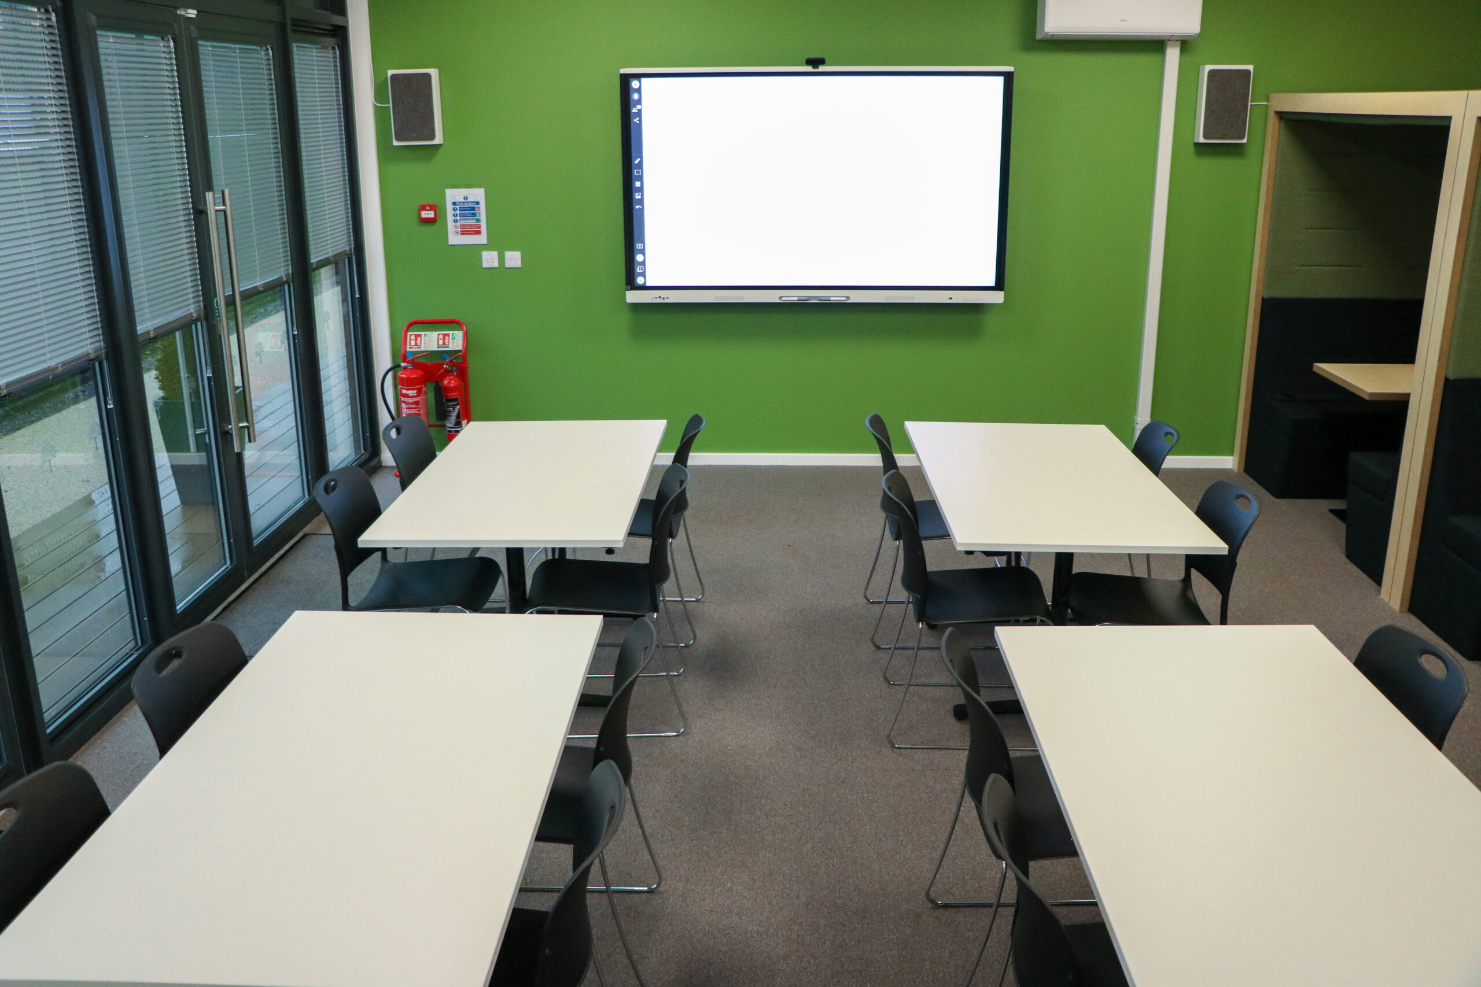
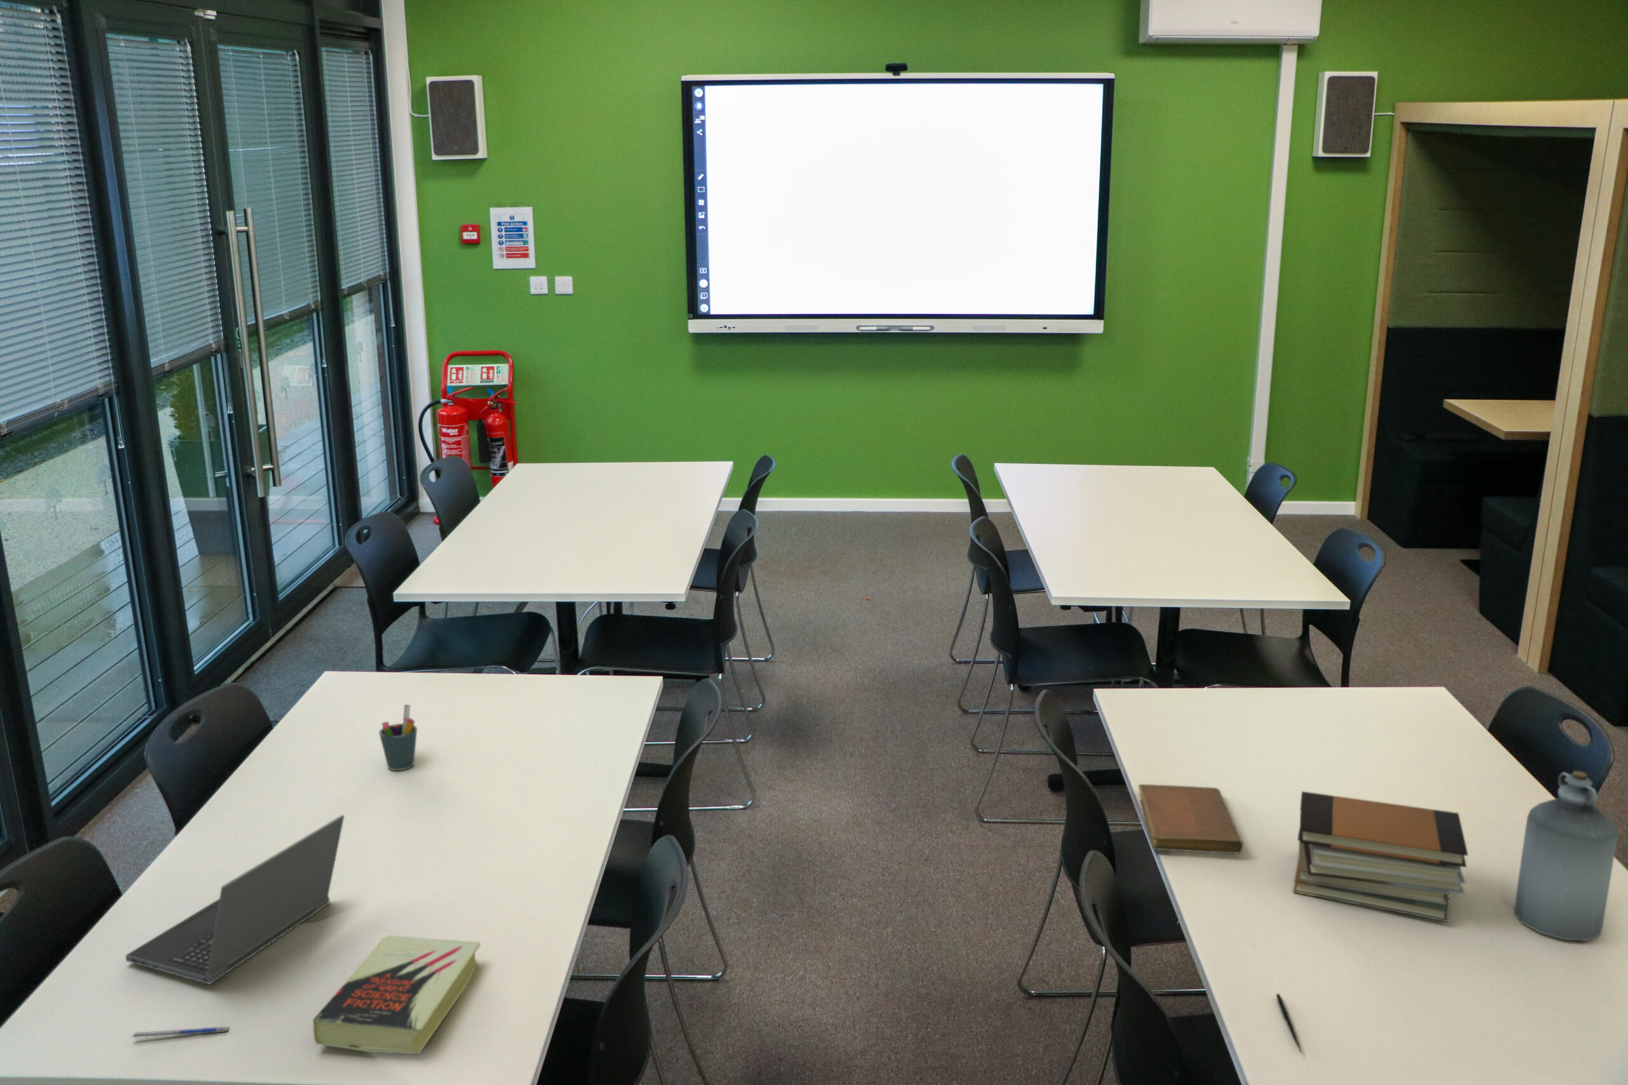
+ book [313,935,481,1055]
+ pen [131,1026,230,1040]
+ notebook [1137,783,1244,854]
+ laptop computer [125,814,345,984]
+ pen [1276,993,1302,1054]
+ bottle [1513,770,1620,941]
+ pen holder [378,704,418,771]
+ book stack [1292,791,1468,923]
